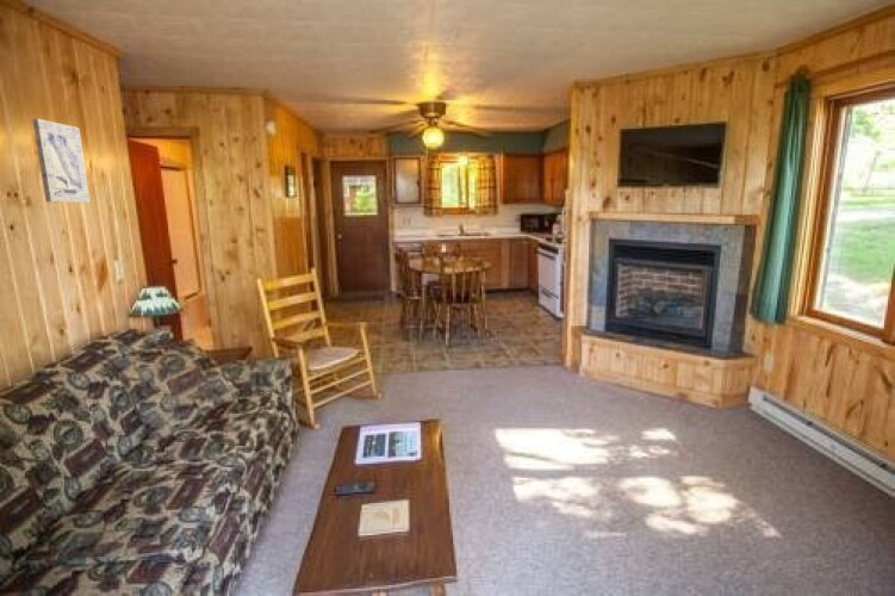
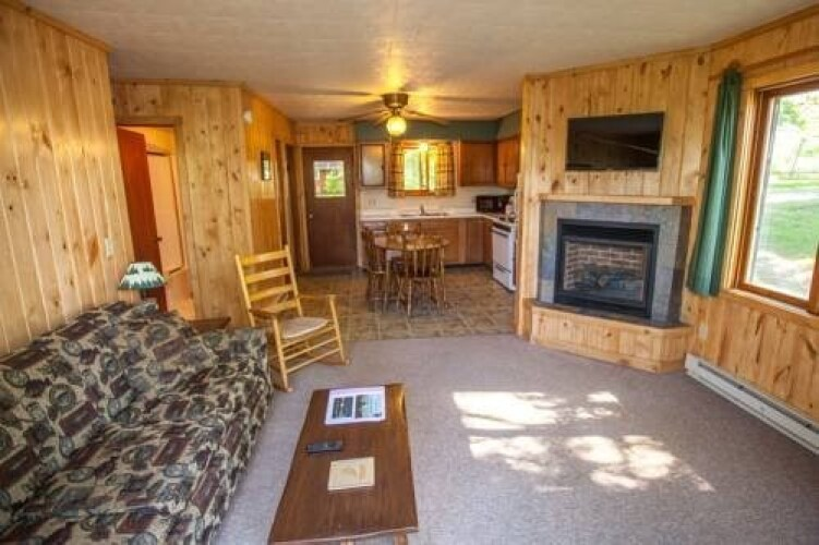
- wall art [31,118,92,204]
